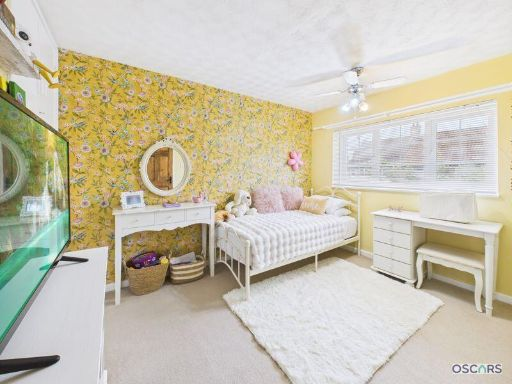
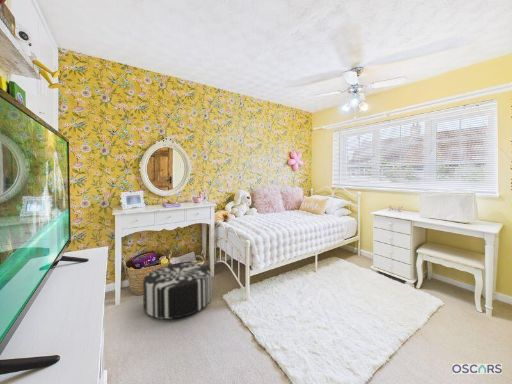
+ pouf [142,262,212,320]
